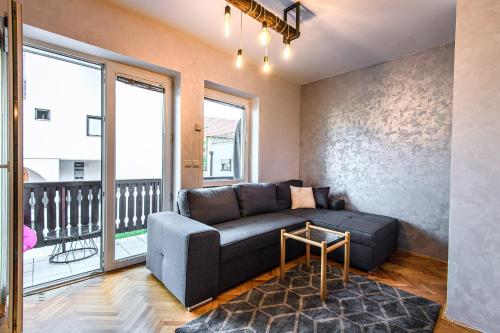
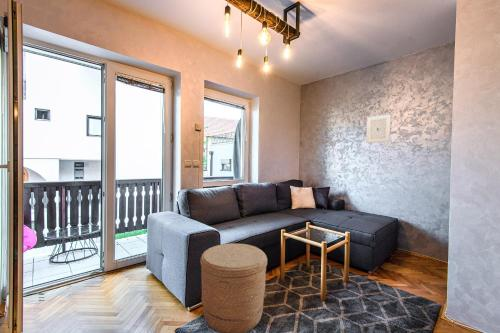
+ wall art [366,114,392,144]
+ basket [199,243,268,333]
